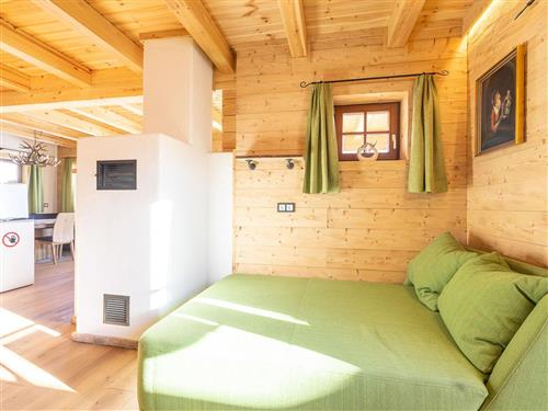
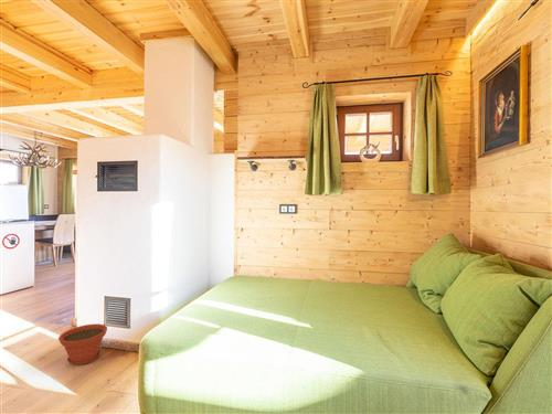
+ plant pot [57,323,108,367]
